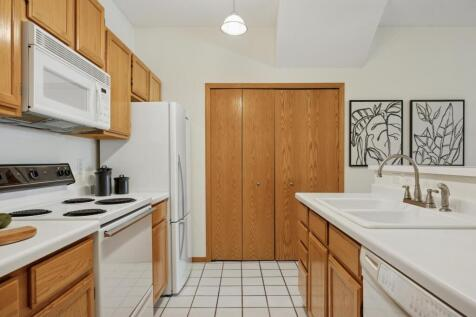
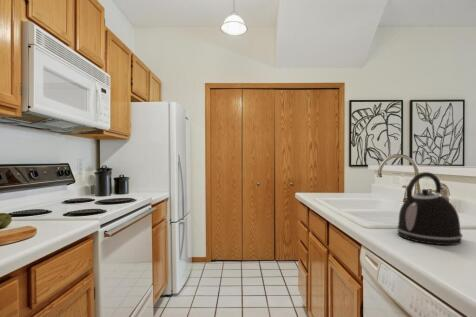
+ kettle [396,171,464,246]
